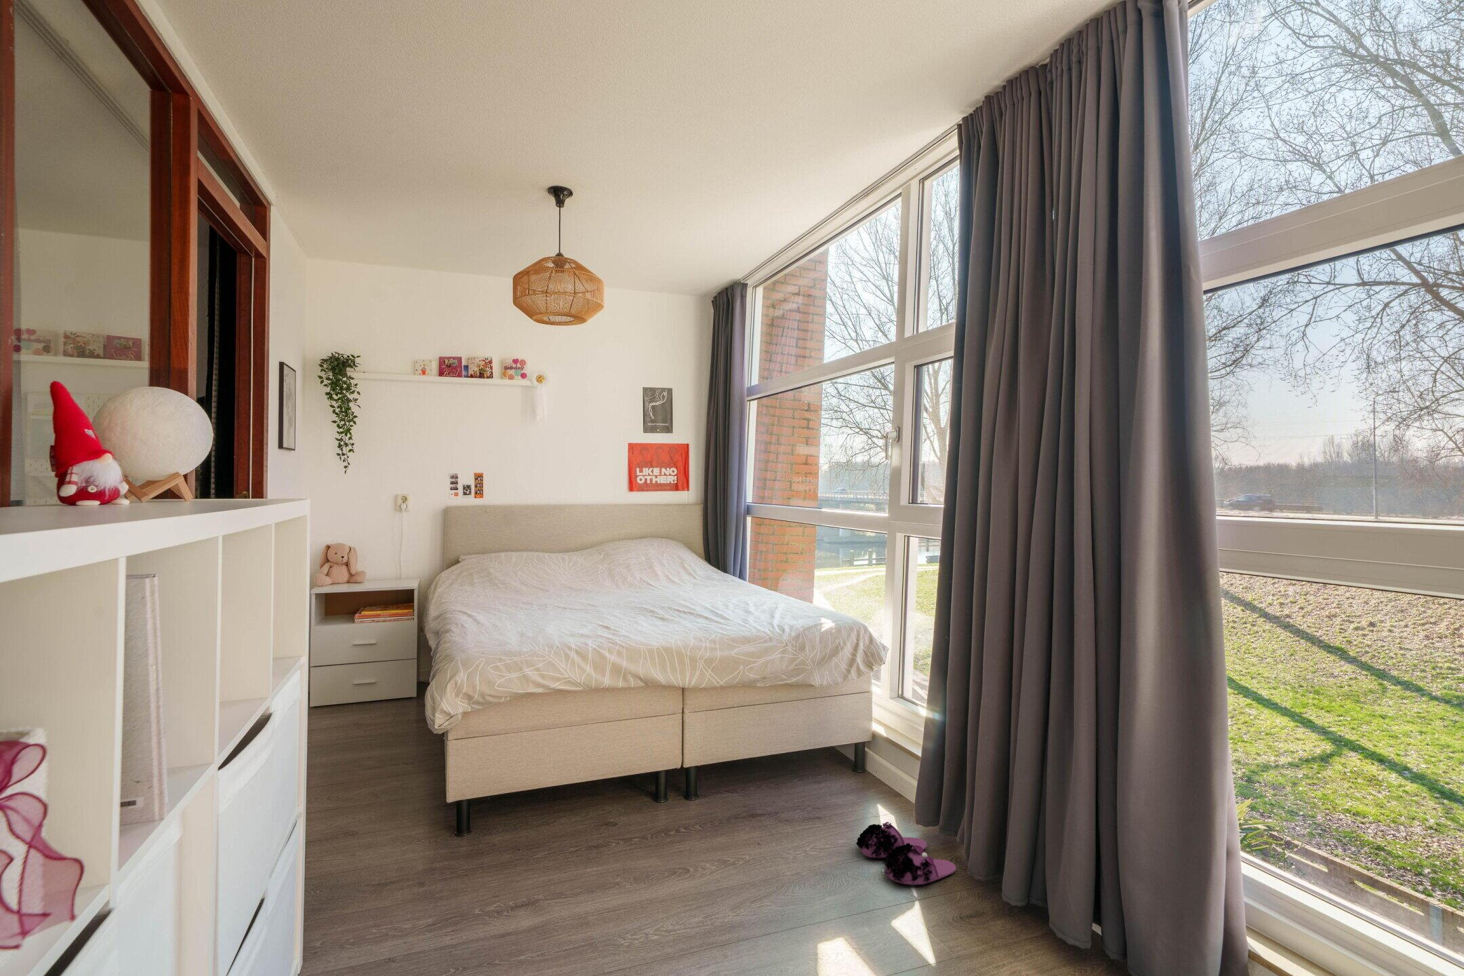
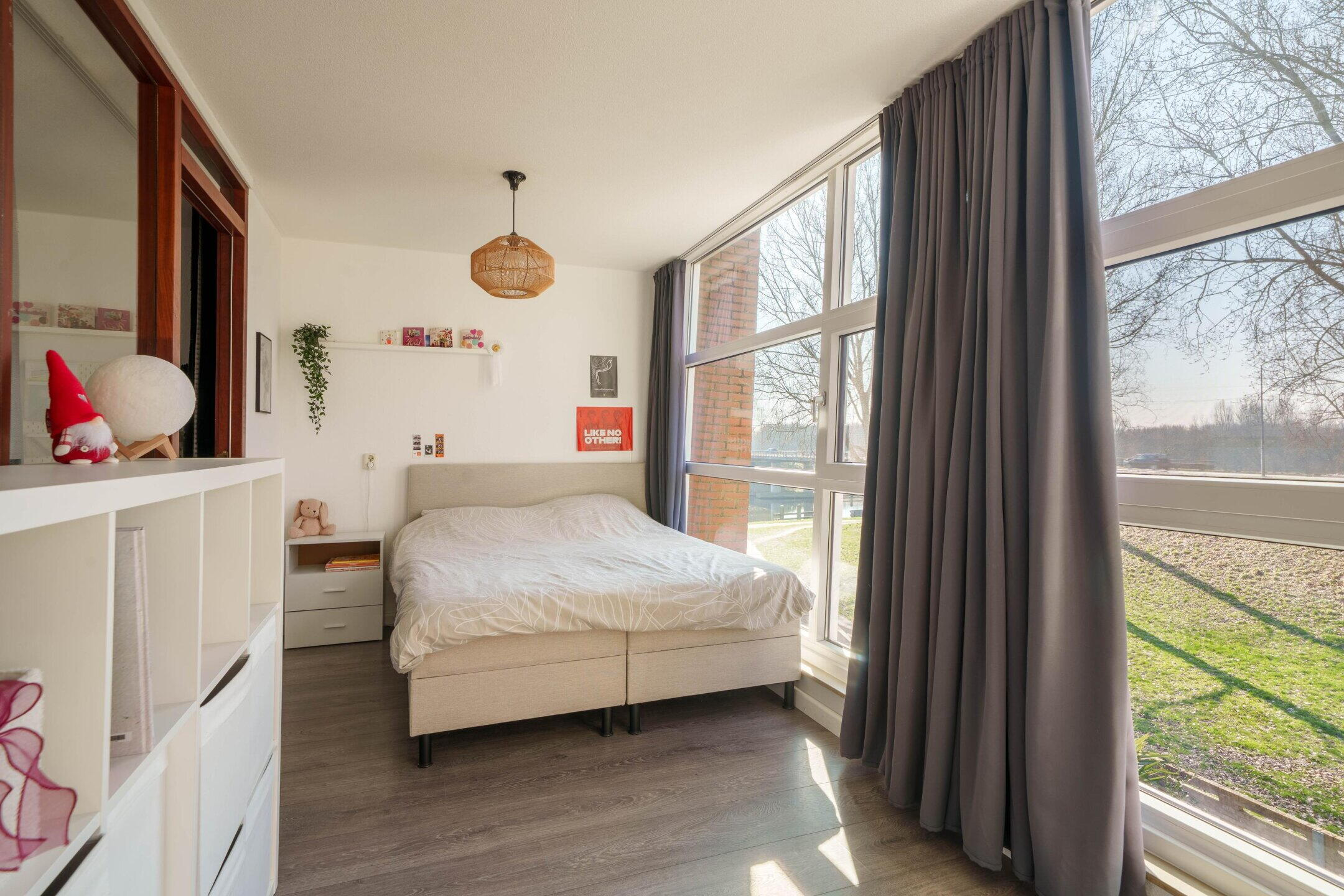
- slippers [856,821,957,886]
